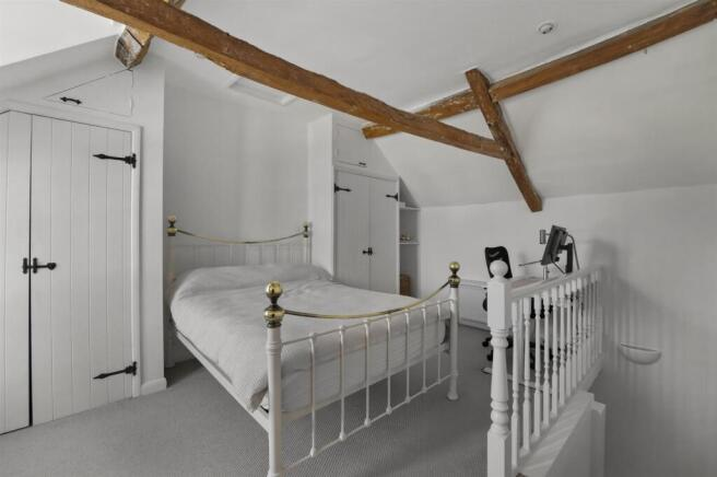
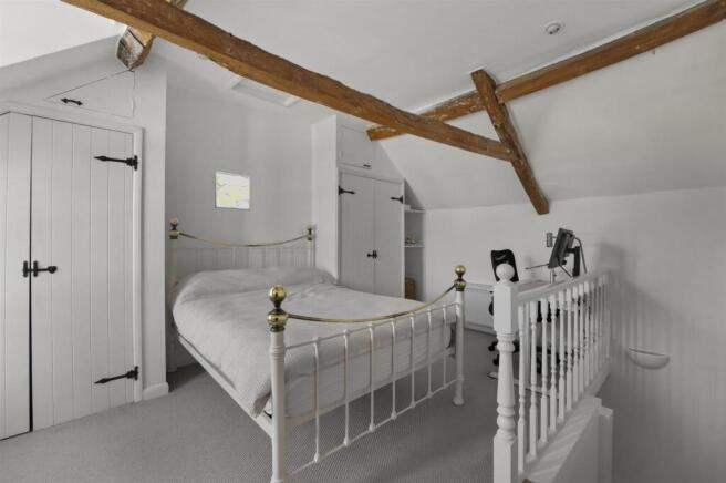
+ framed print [214,171,251,212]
